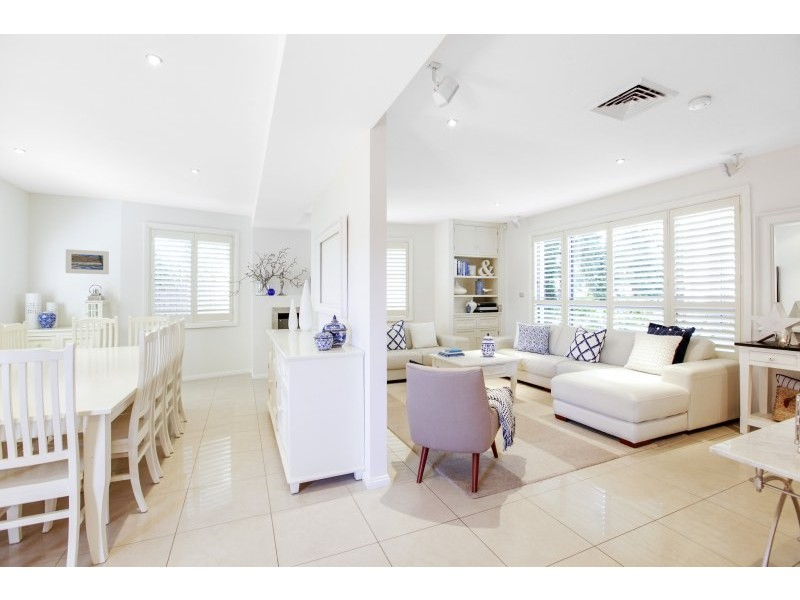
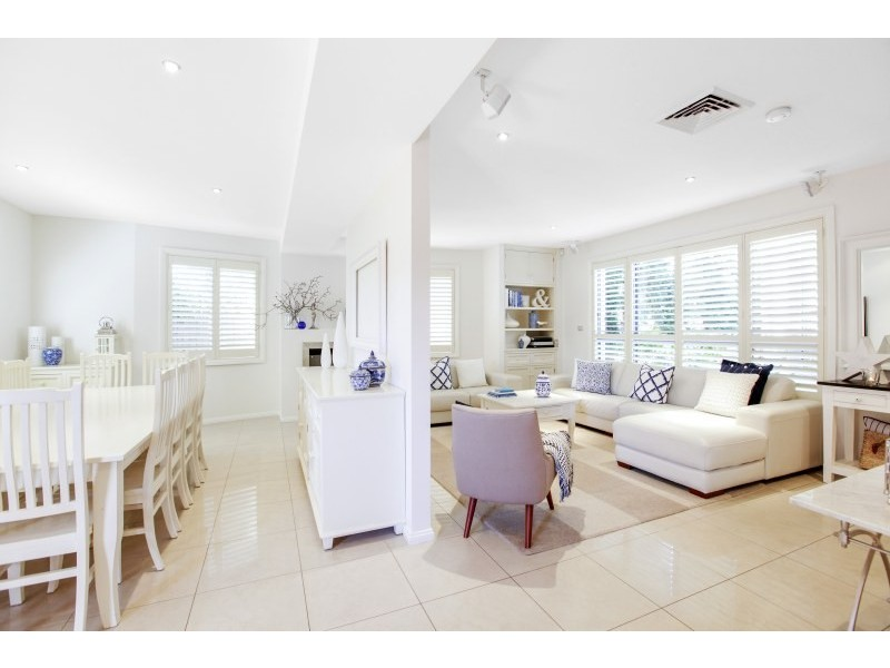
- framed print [65,248,110,275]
